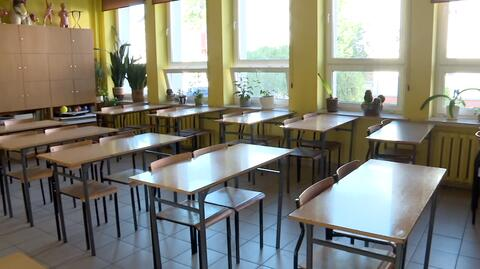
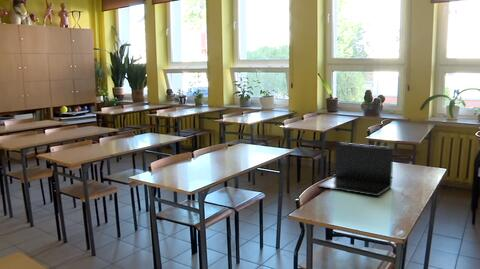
+ laptop [317,141,394,197]
